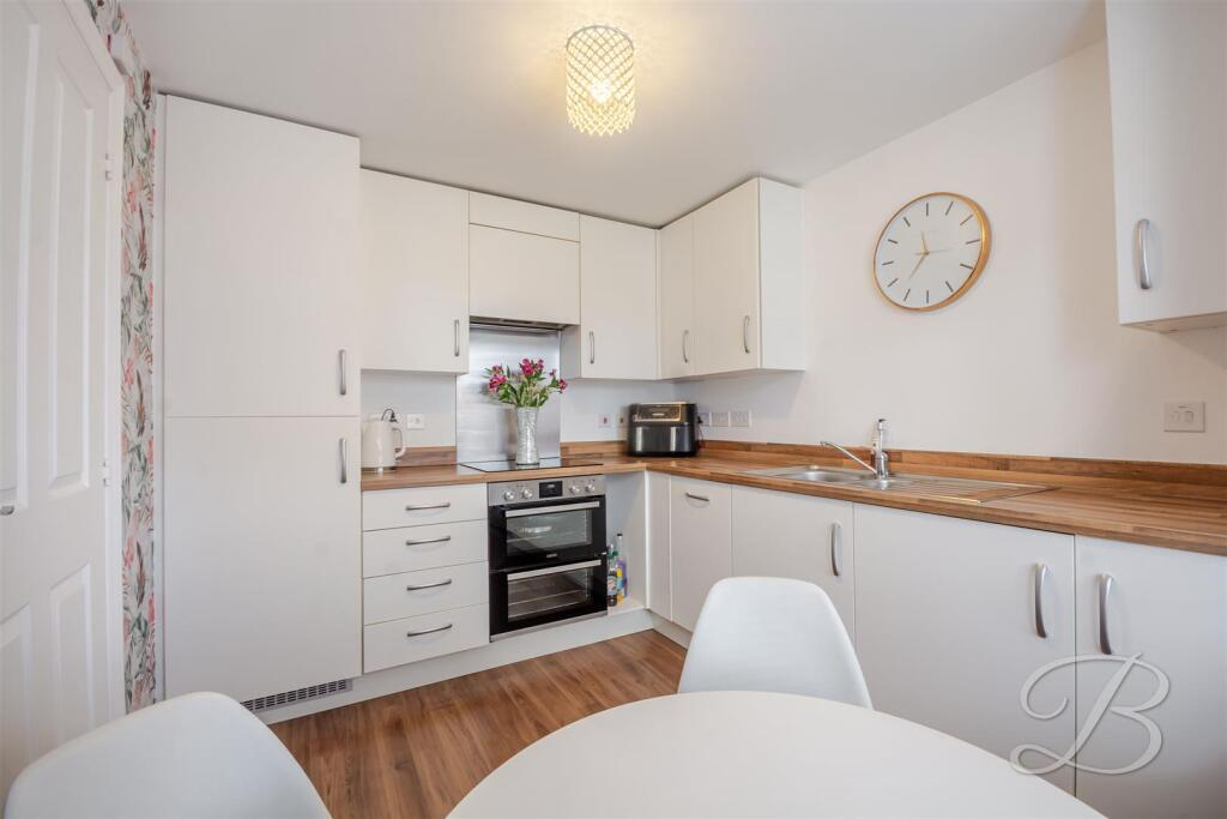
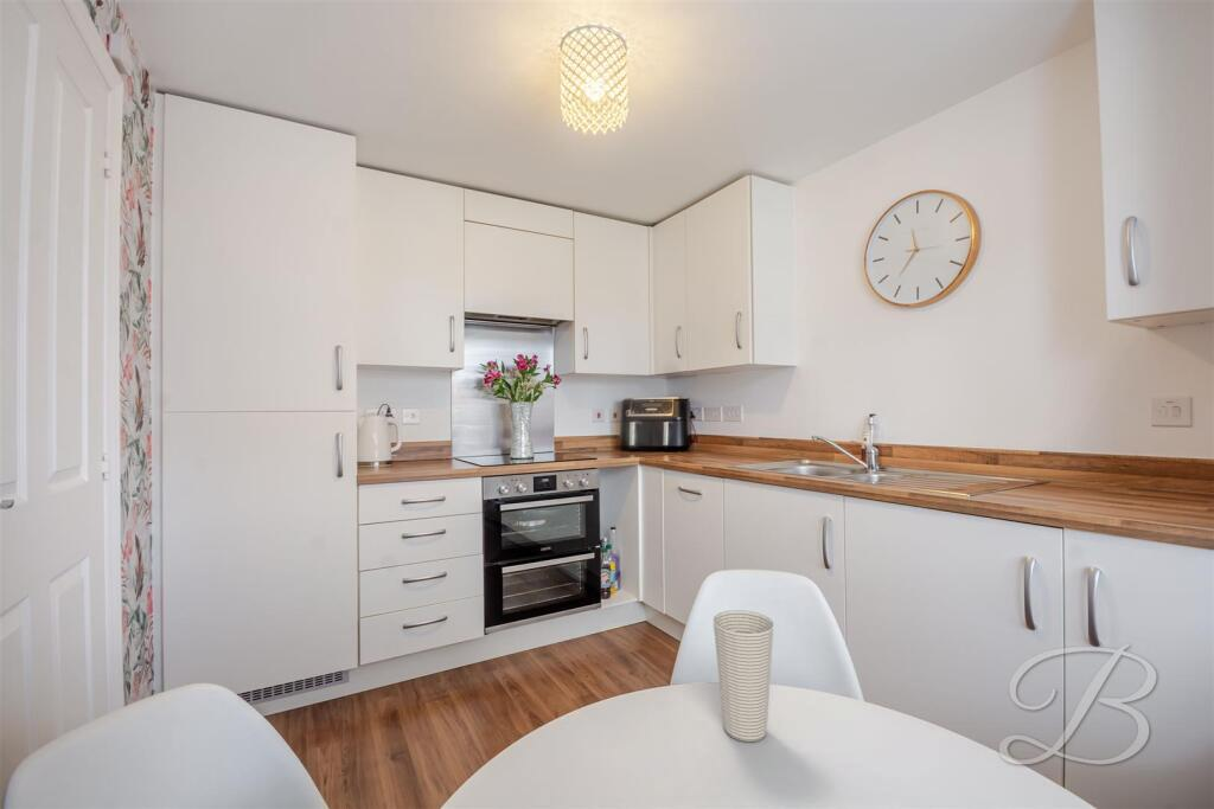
+ cup [713,609,774,743]
